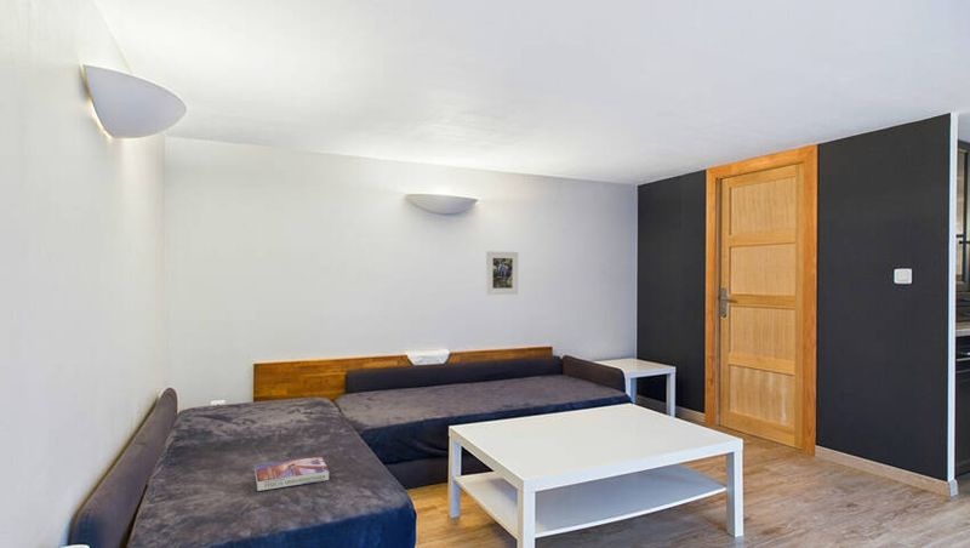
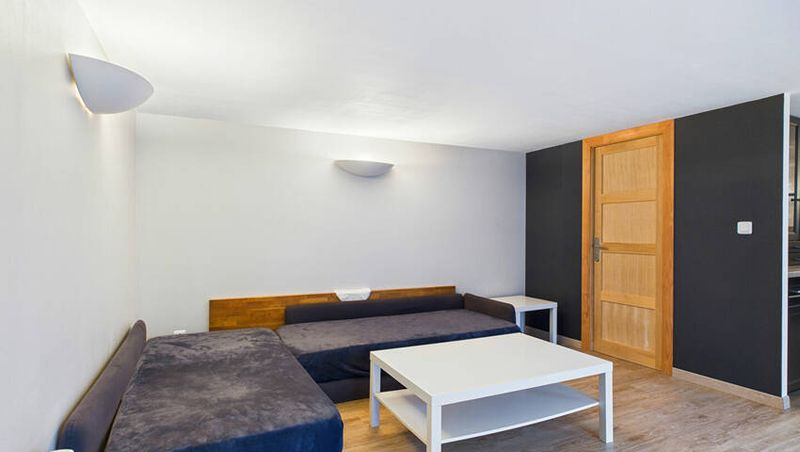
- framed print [485,250,519,296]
- textbook [255,456,330,492]
